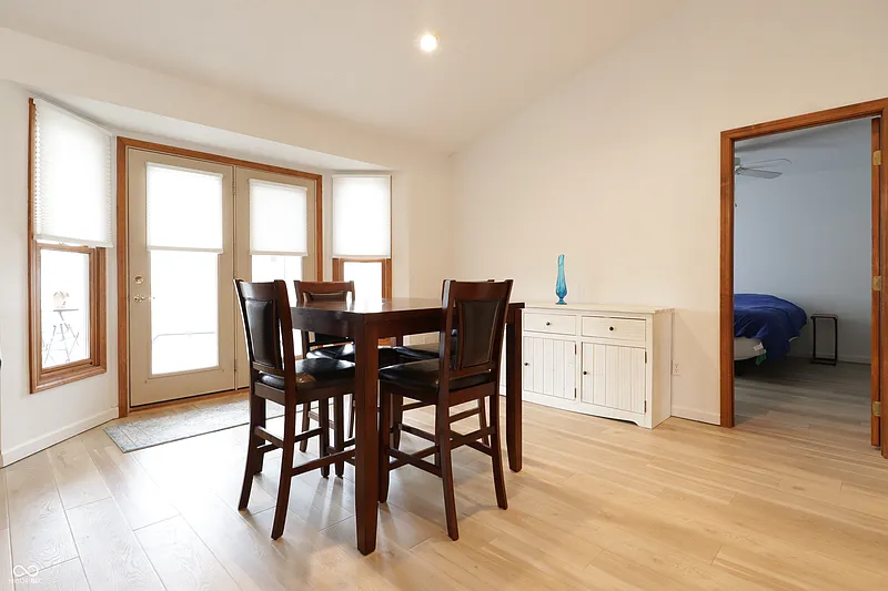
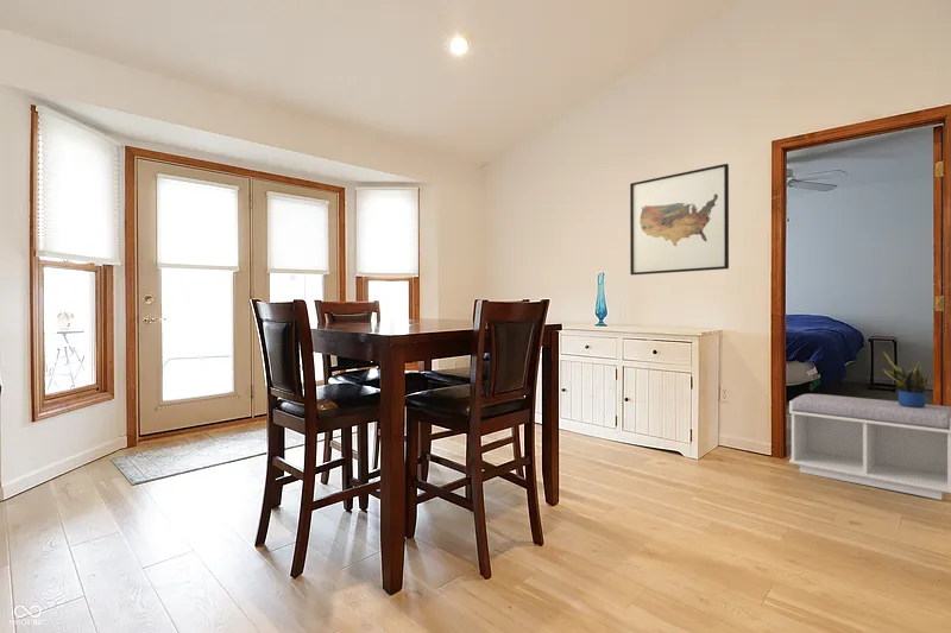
+ potted plant [881,349,930,407]
+ bench [788,393,951,501]
+ wall art [629,163,730,276]
